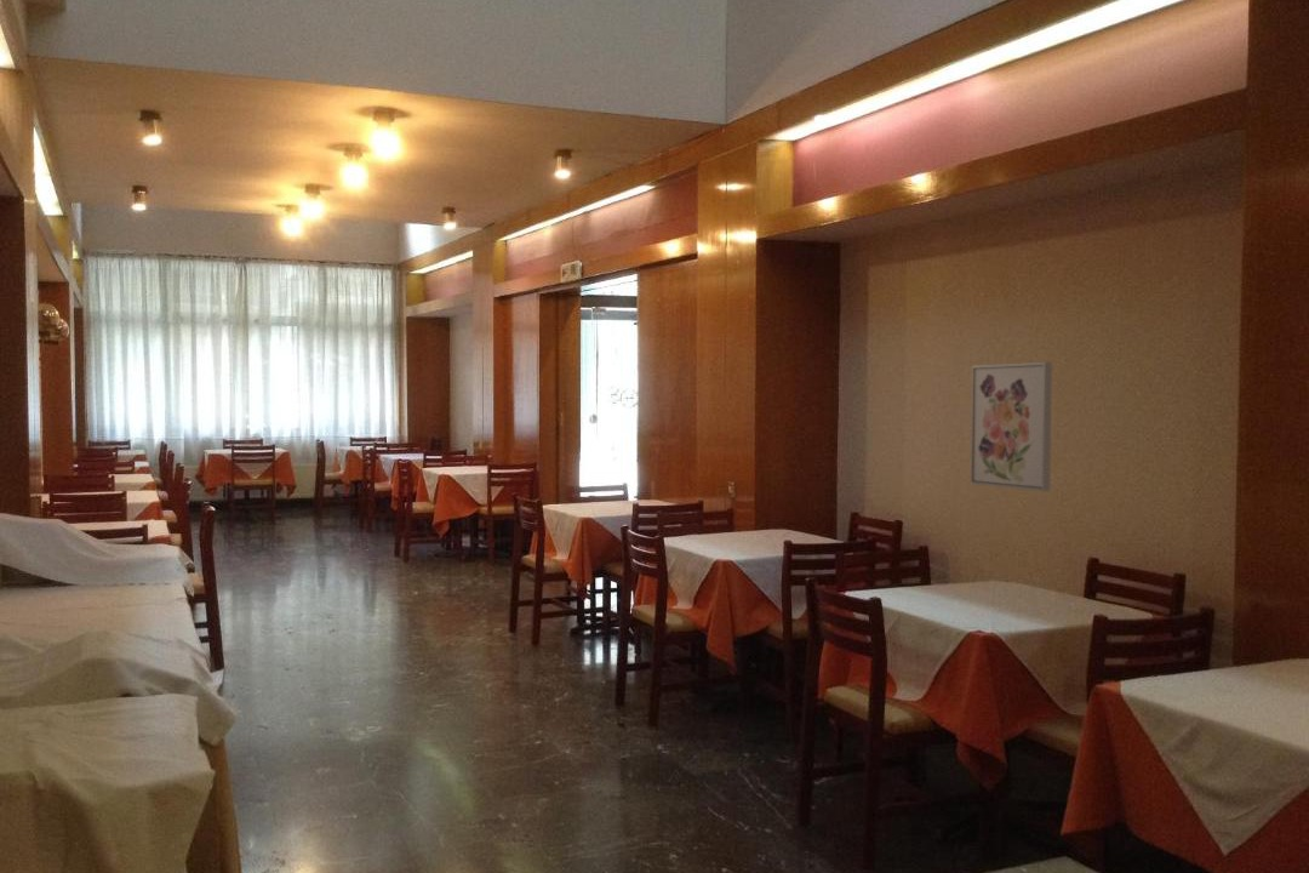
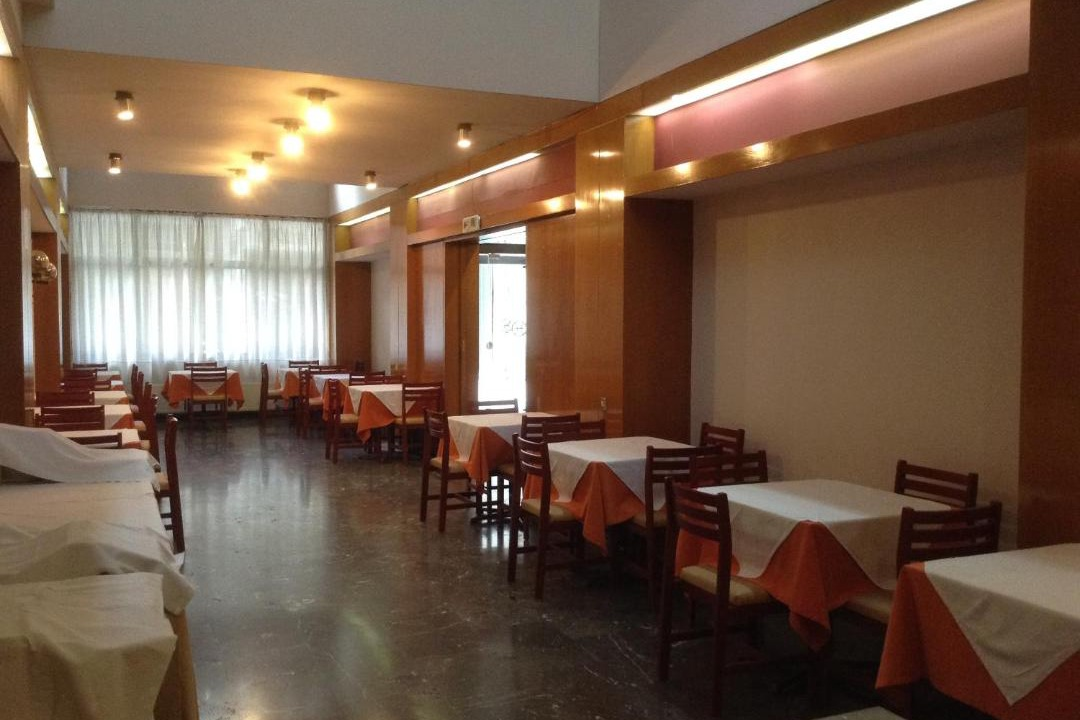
- wall art [970,361,1053,492]
